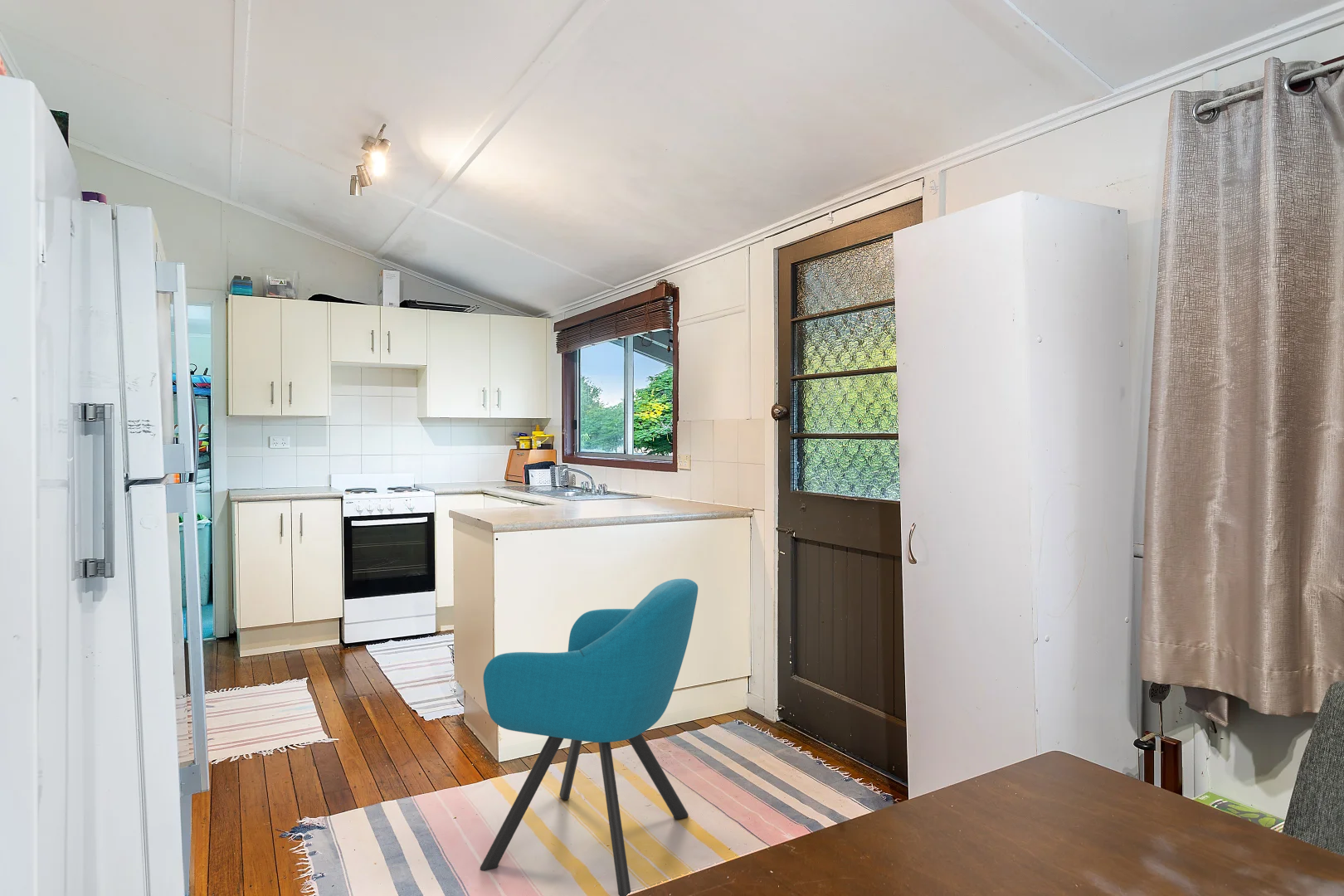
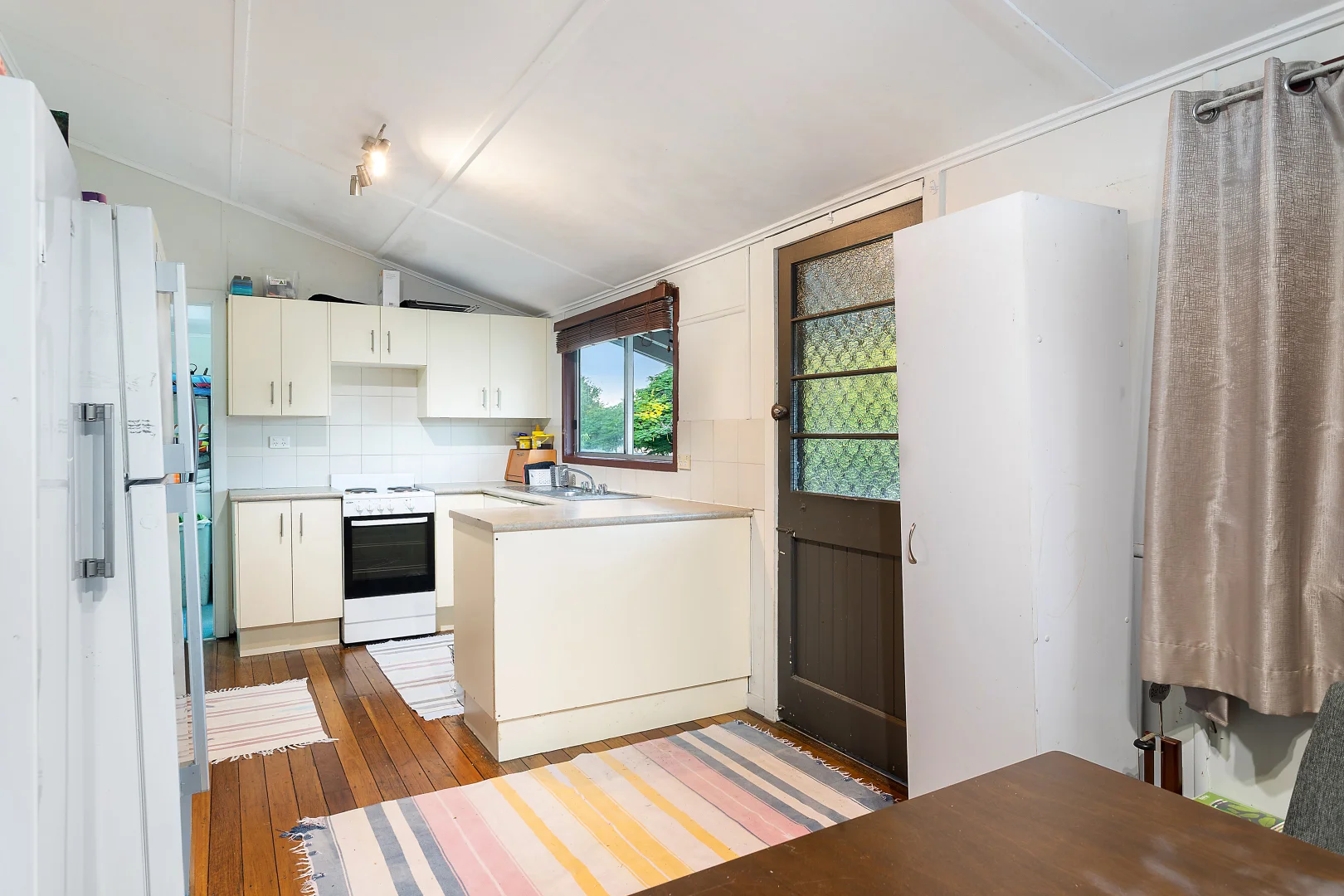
- chair [480,578,699,896]
